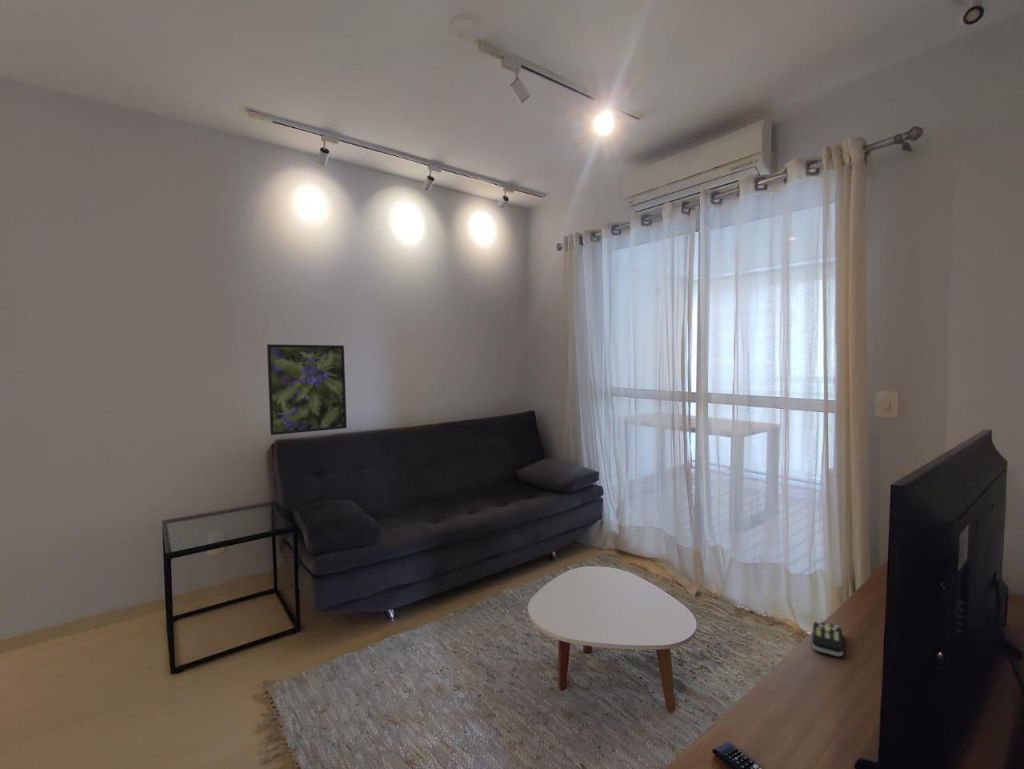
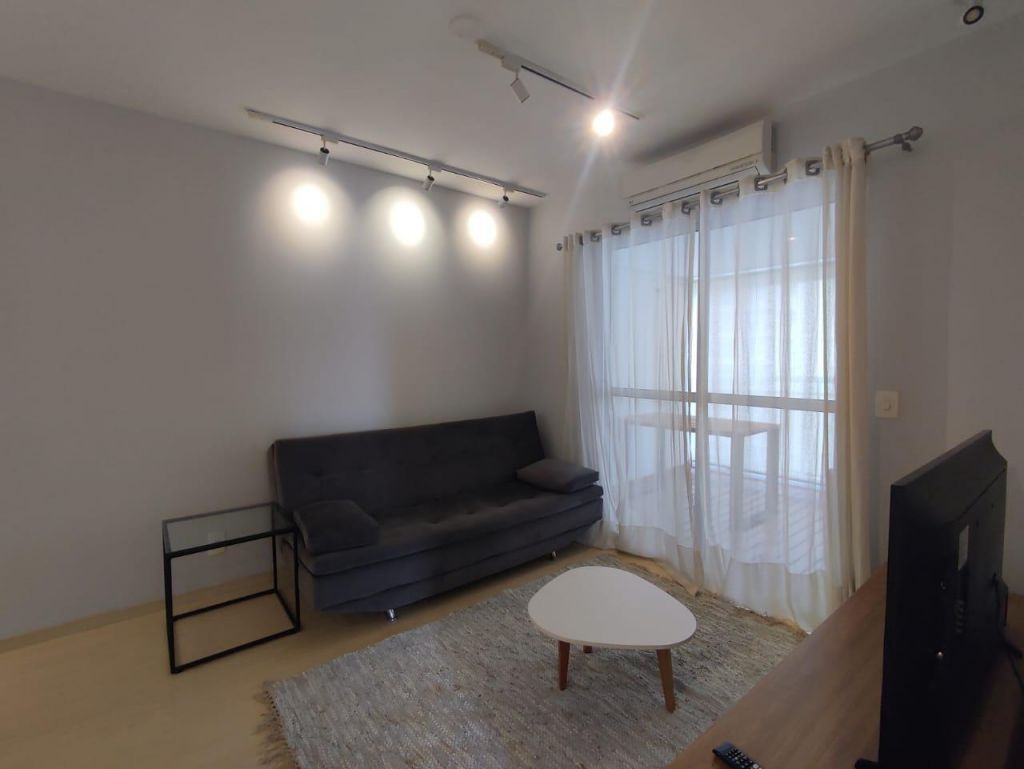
- remote control [811,620,844,657]
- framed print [266,343,348,436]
